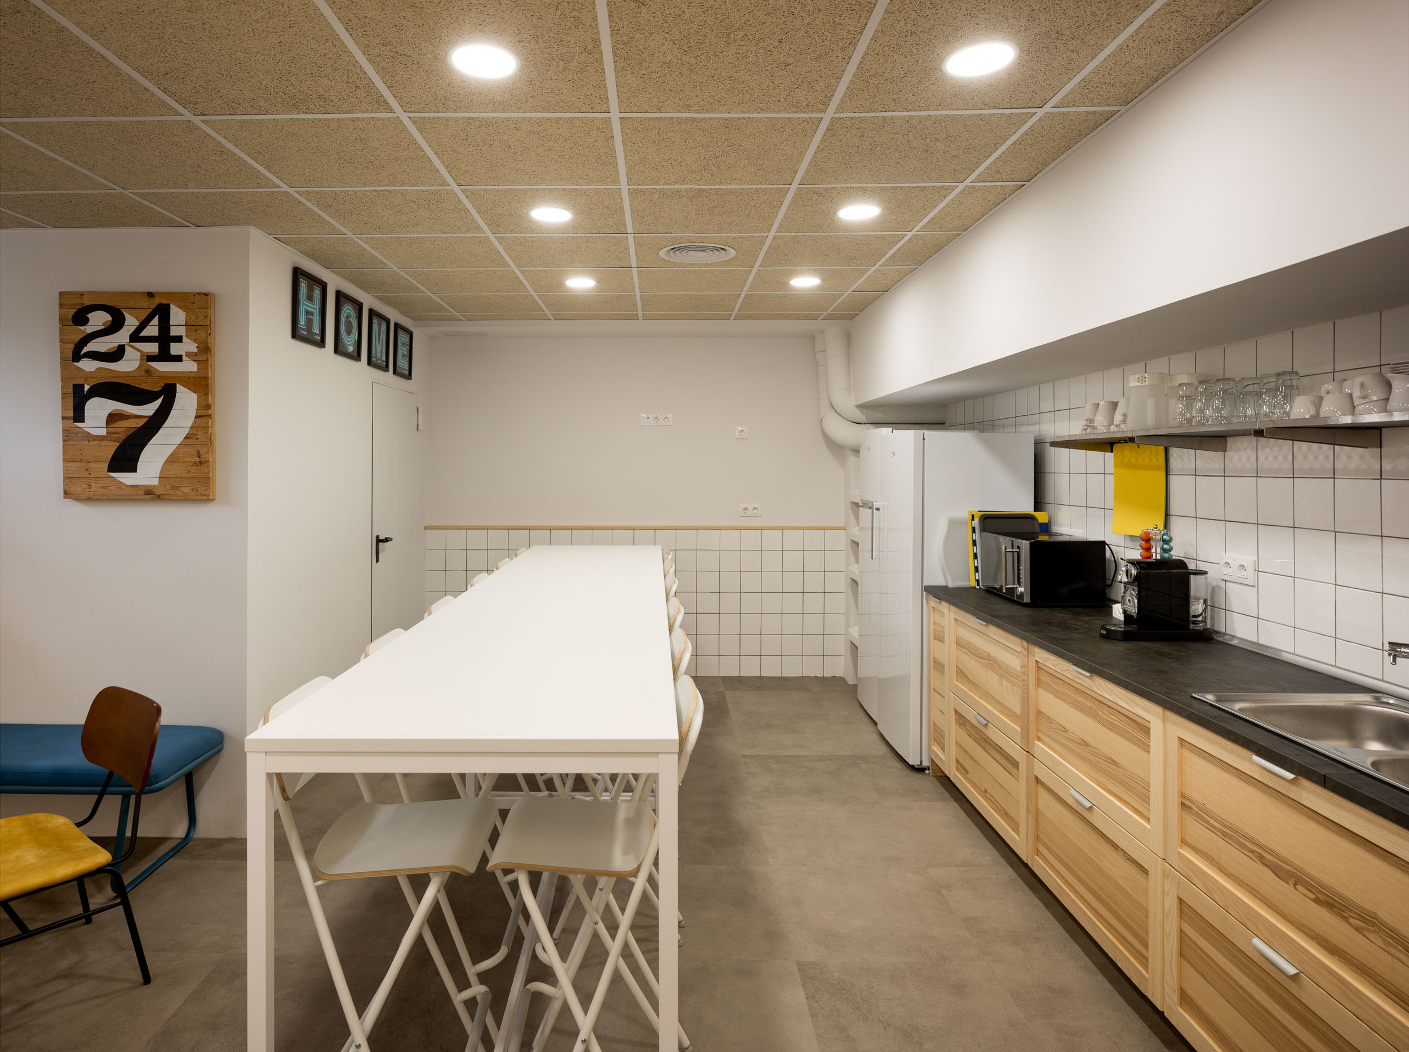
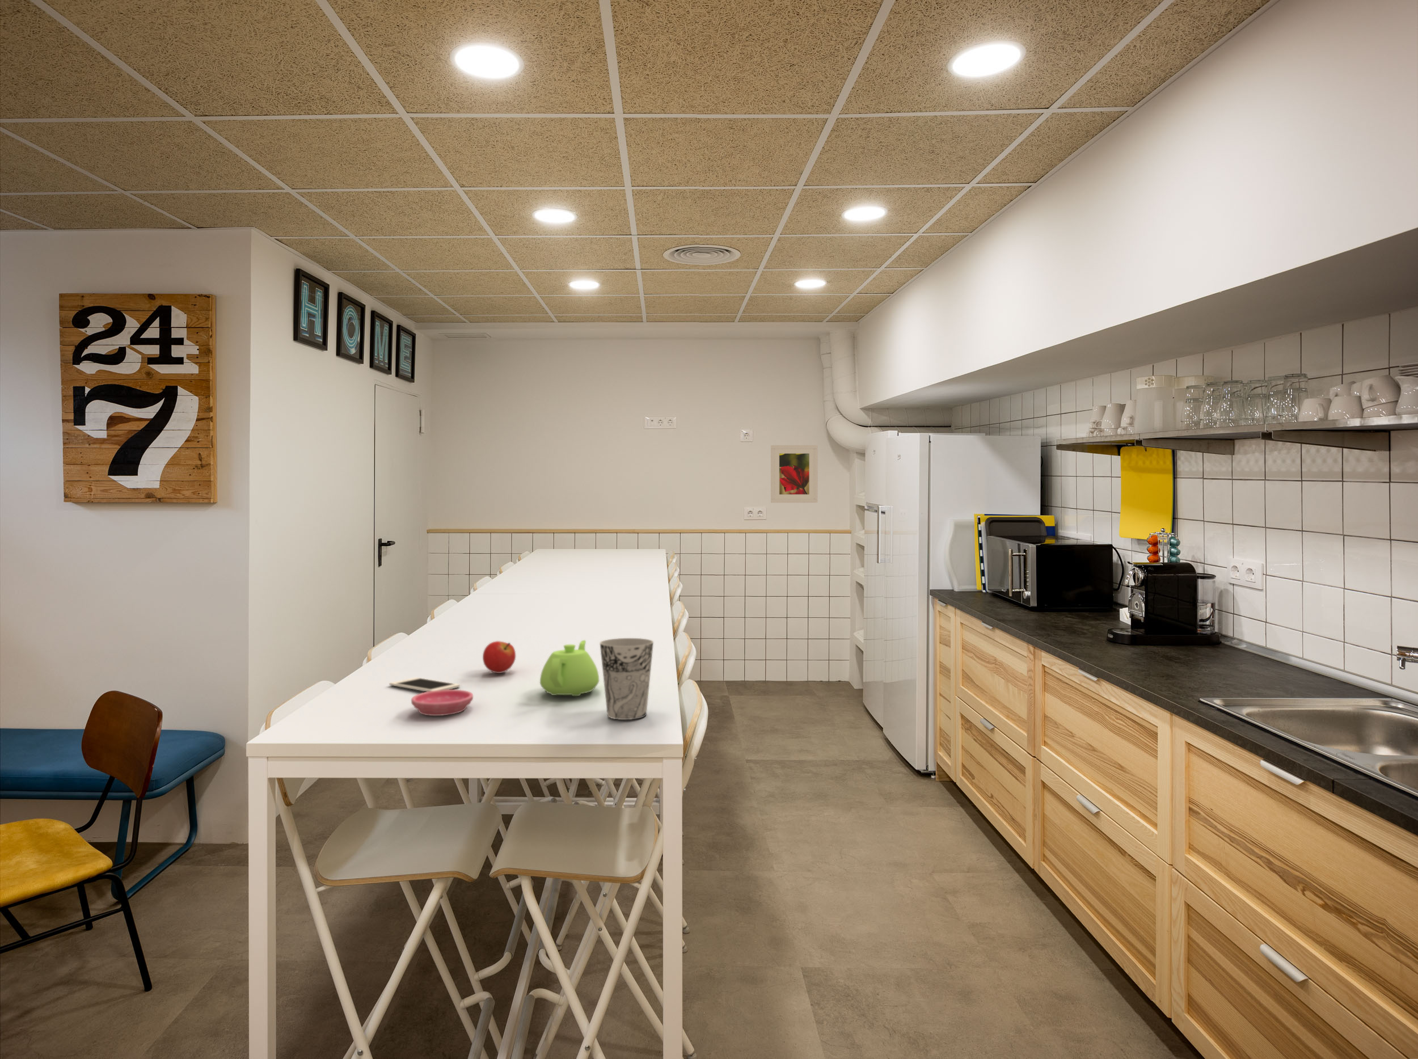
+ cup [599,637,654,721]
+ cell phone [389,676,460,692]
+ fruit [482,641,516,674]
+ teapot [539,640,599,696]
+ saucer [410,690,474,716]
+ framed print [771,445,817,503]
